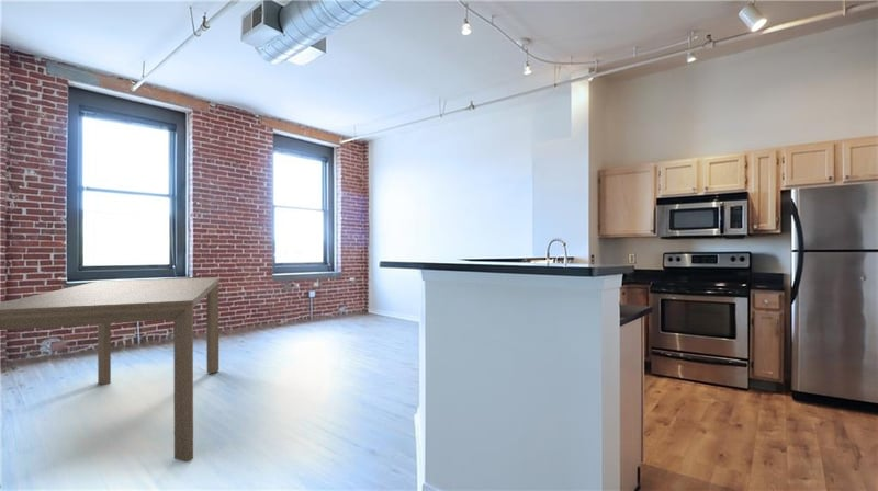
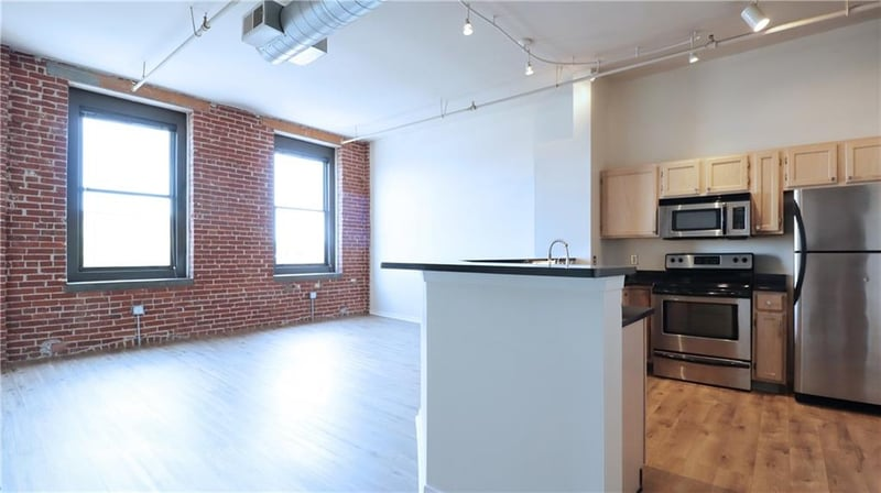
- dining table [0,276,221,463]
